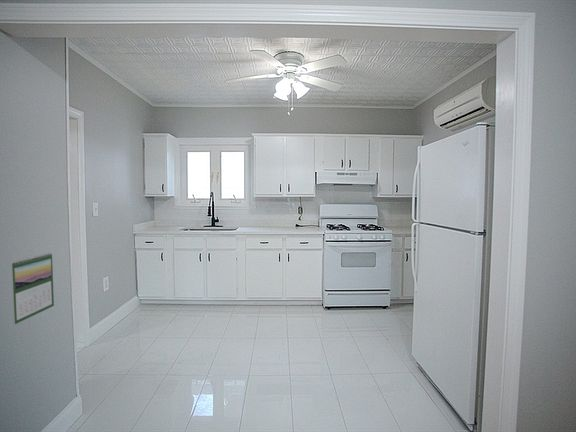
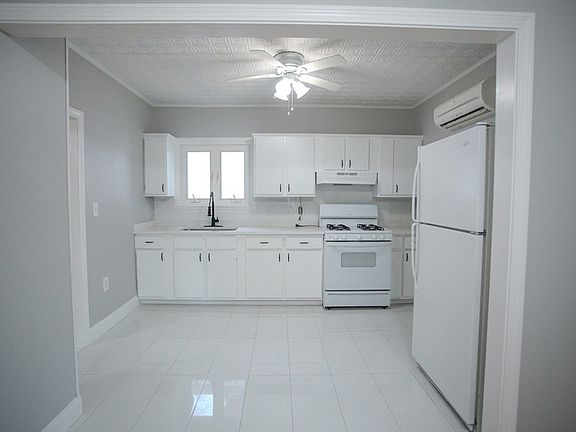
- calendar [10,251,55,325]
